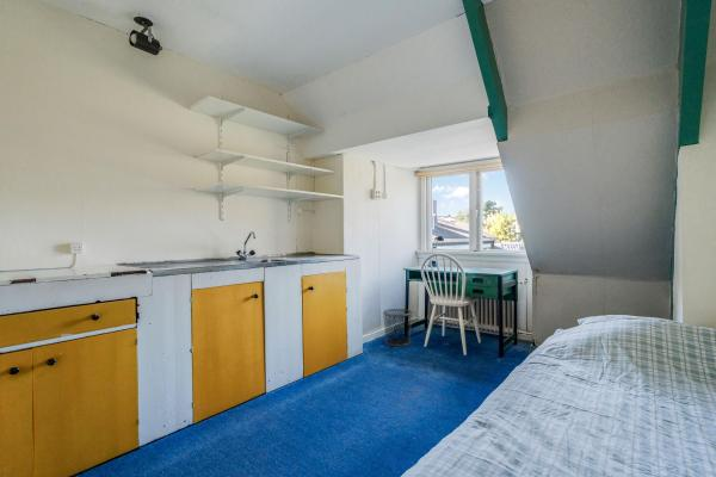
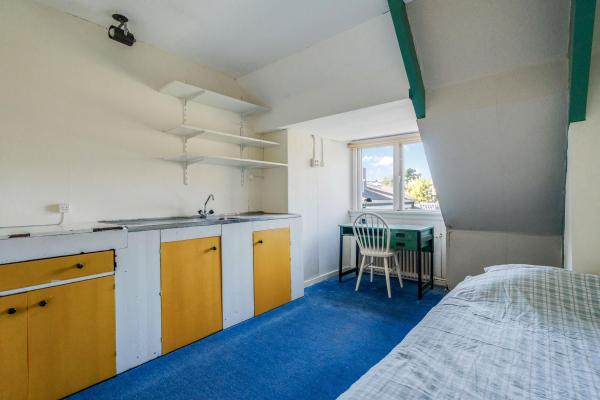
- waste bin [382,308,413,347]
